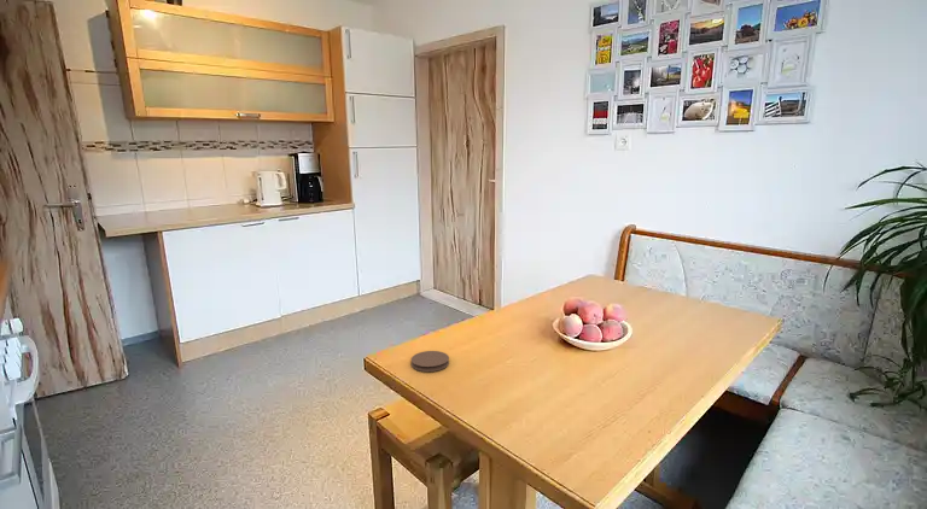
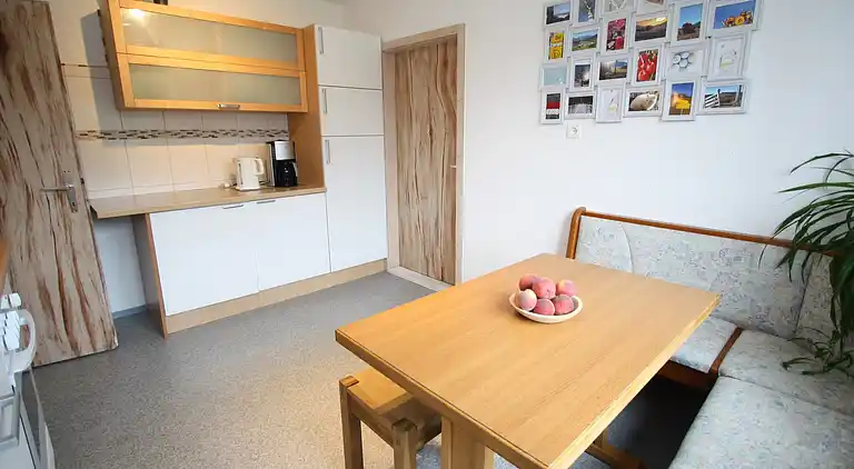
- coaster [410,350,450,373]
